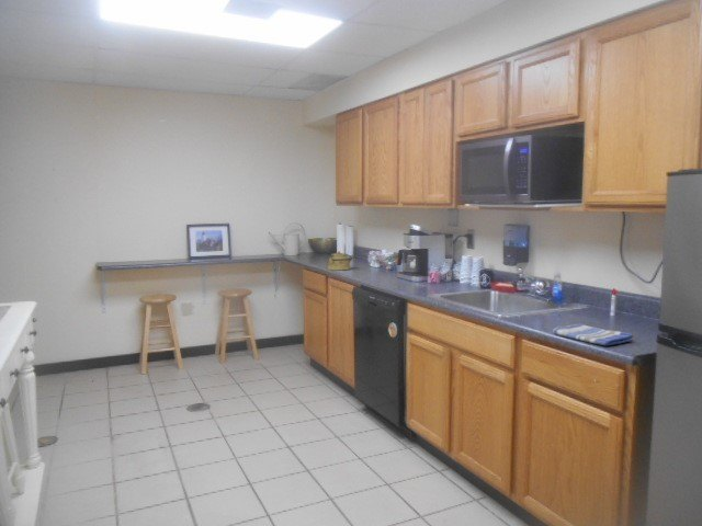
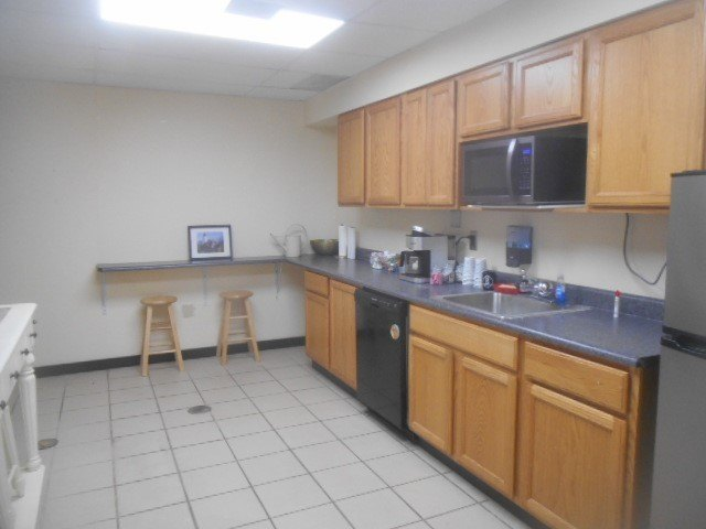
- kettle [327,250,355,271]
- dish towel [552,322,634,346]
